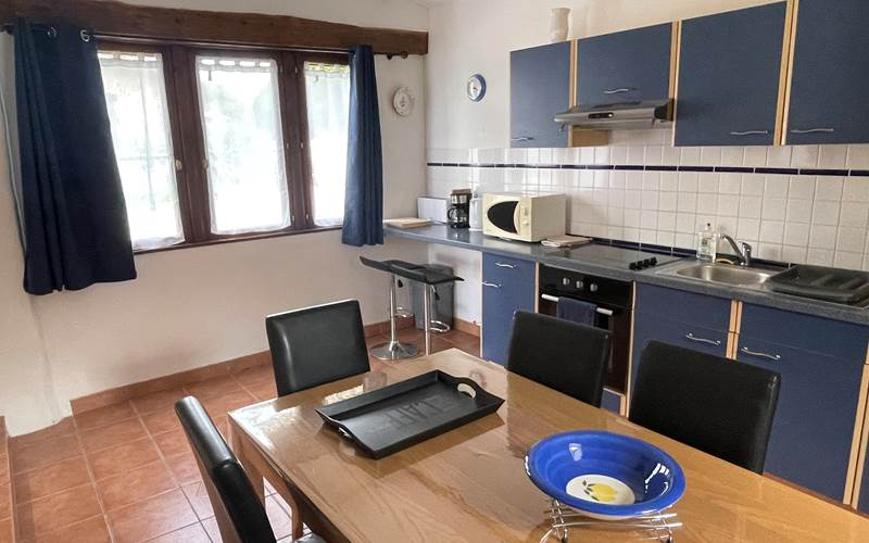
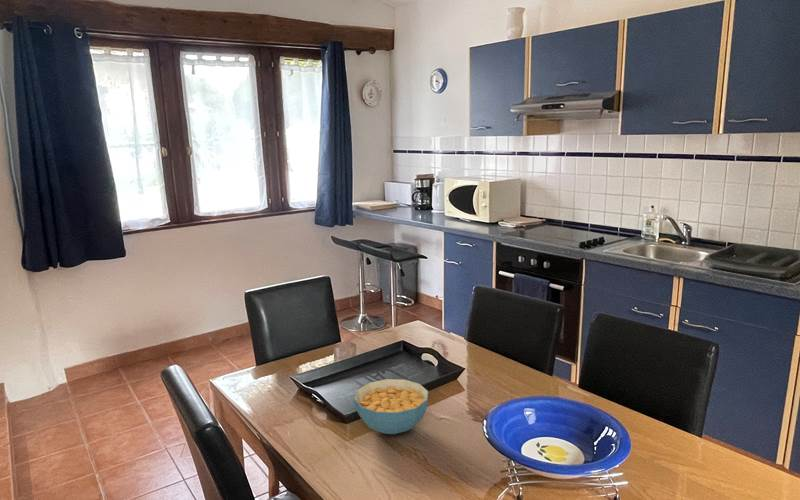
+ cereal bowl [353,378,429,435]
